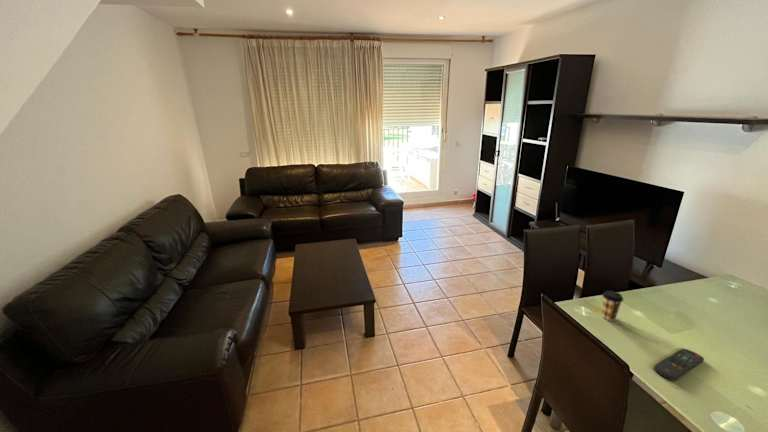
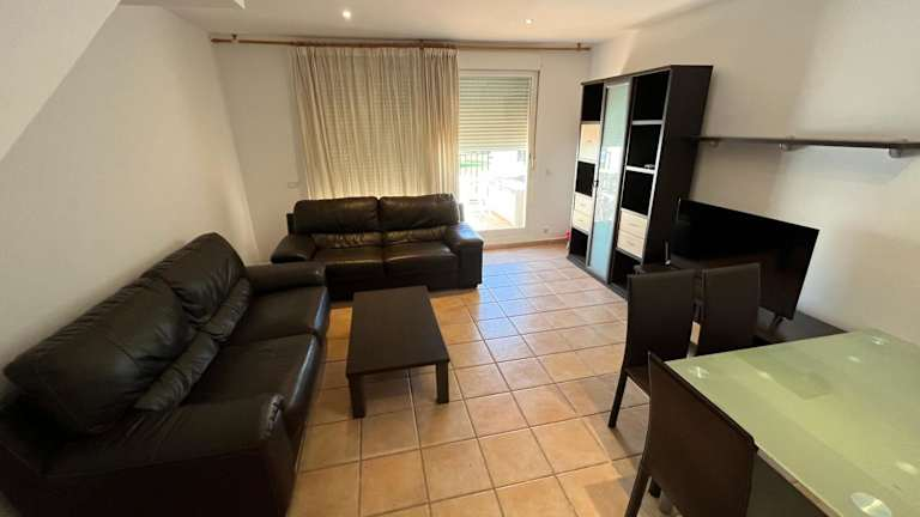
- coffee cup [601,290,624,322]
- remote control [653,347,705,382]
